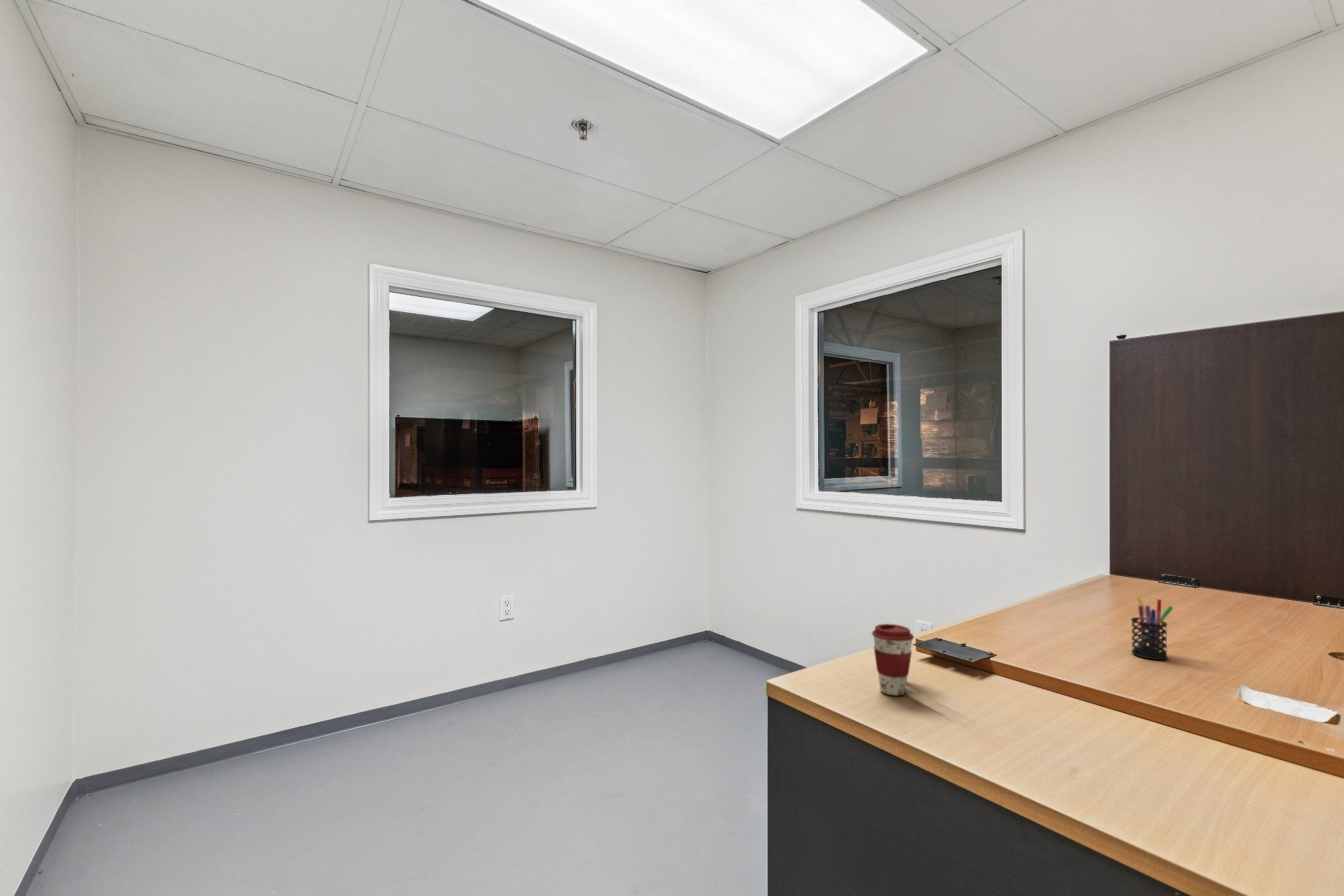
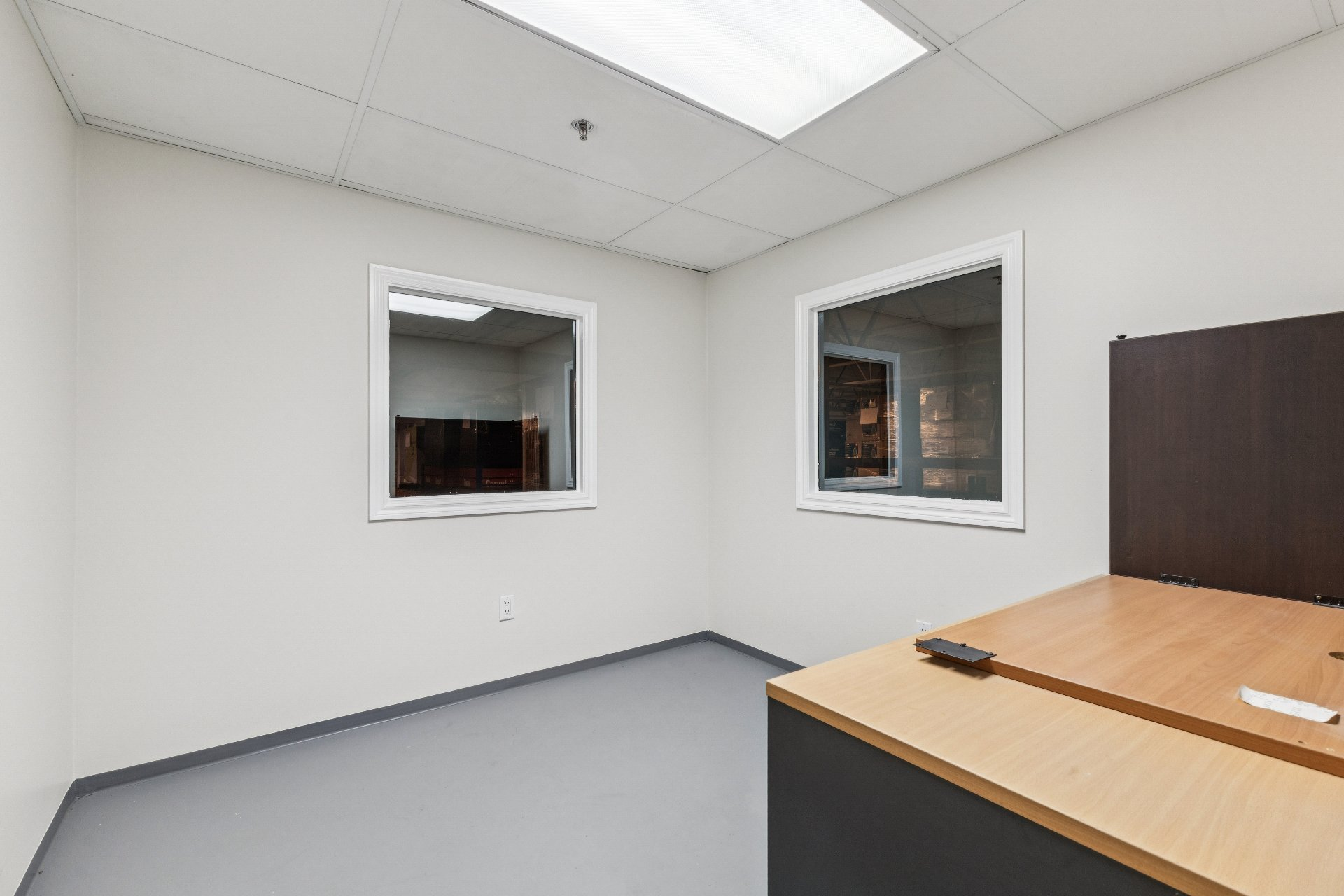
- pen holder [1131,597,1174,661]
- coffee cup [872,623,915,696]
